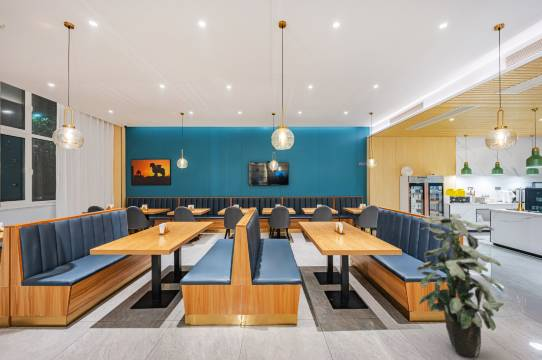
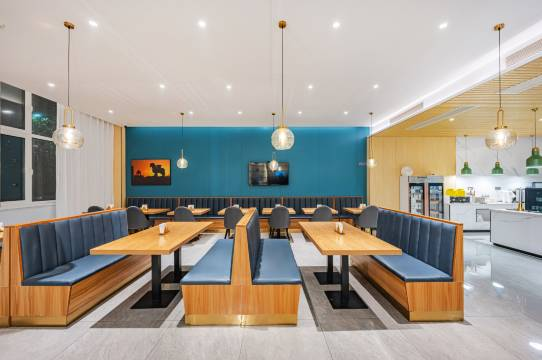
- indoor plant [416,213,505,359]
